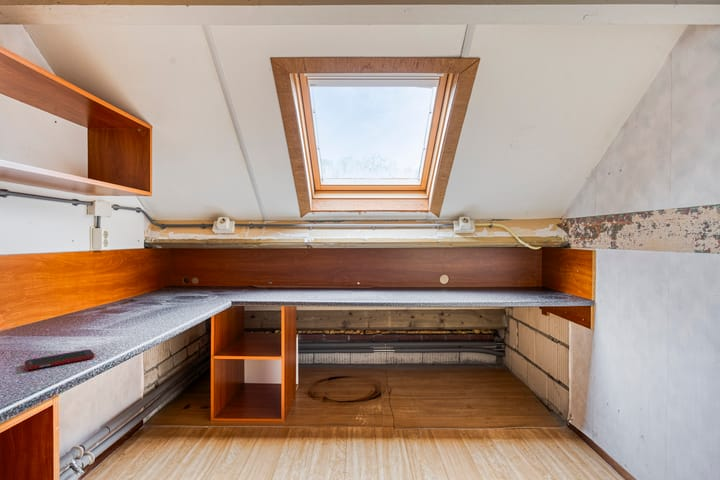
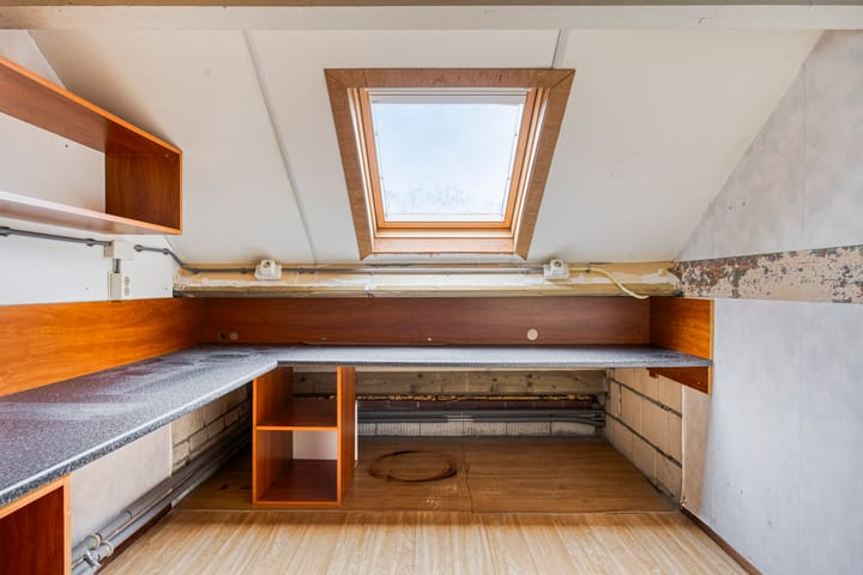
- cell phone [23,348,95,371]
